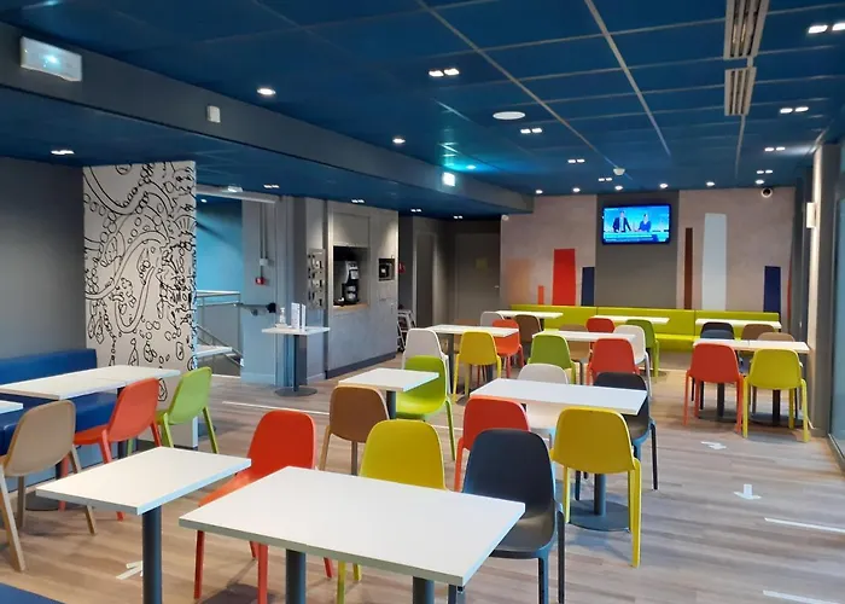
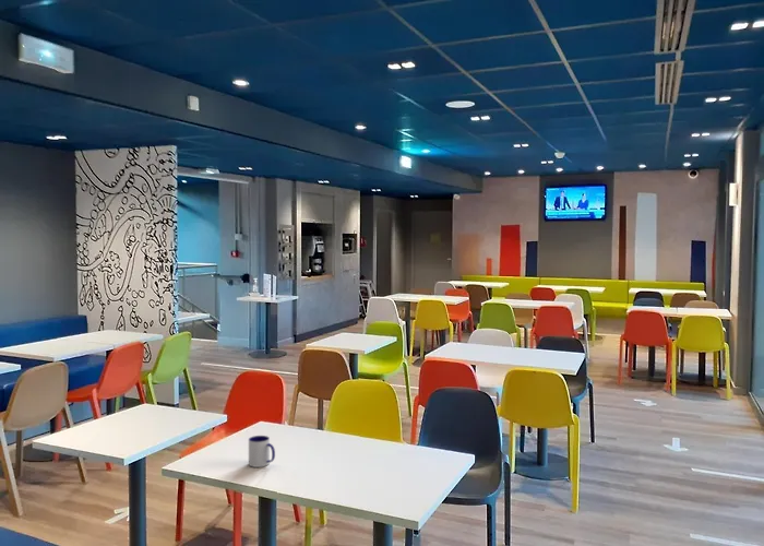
+ mug [248,435,276,468]
